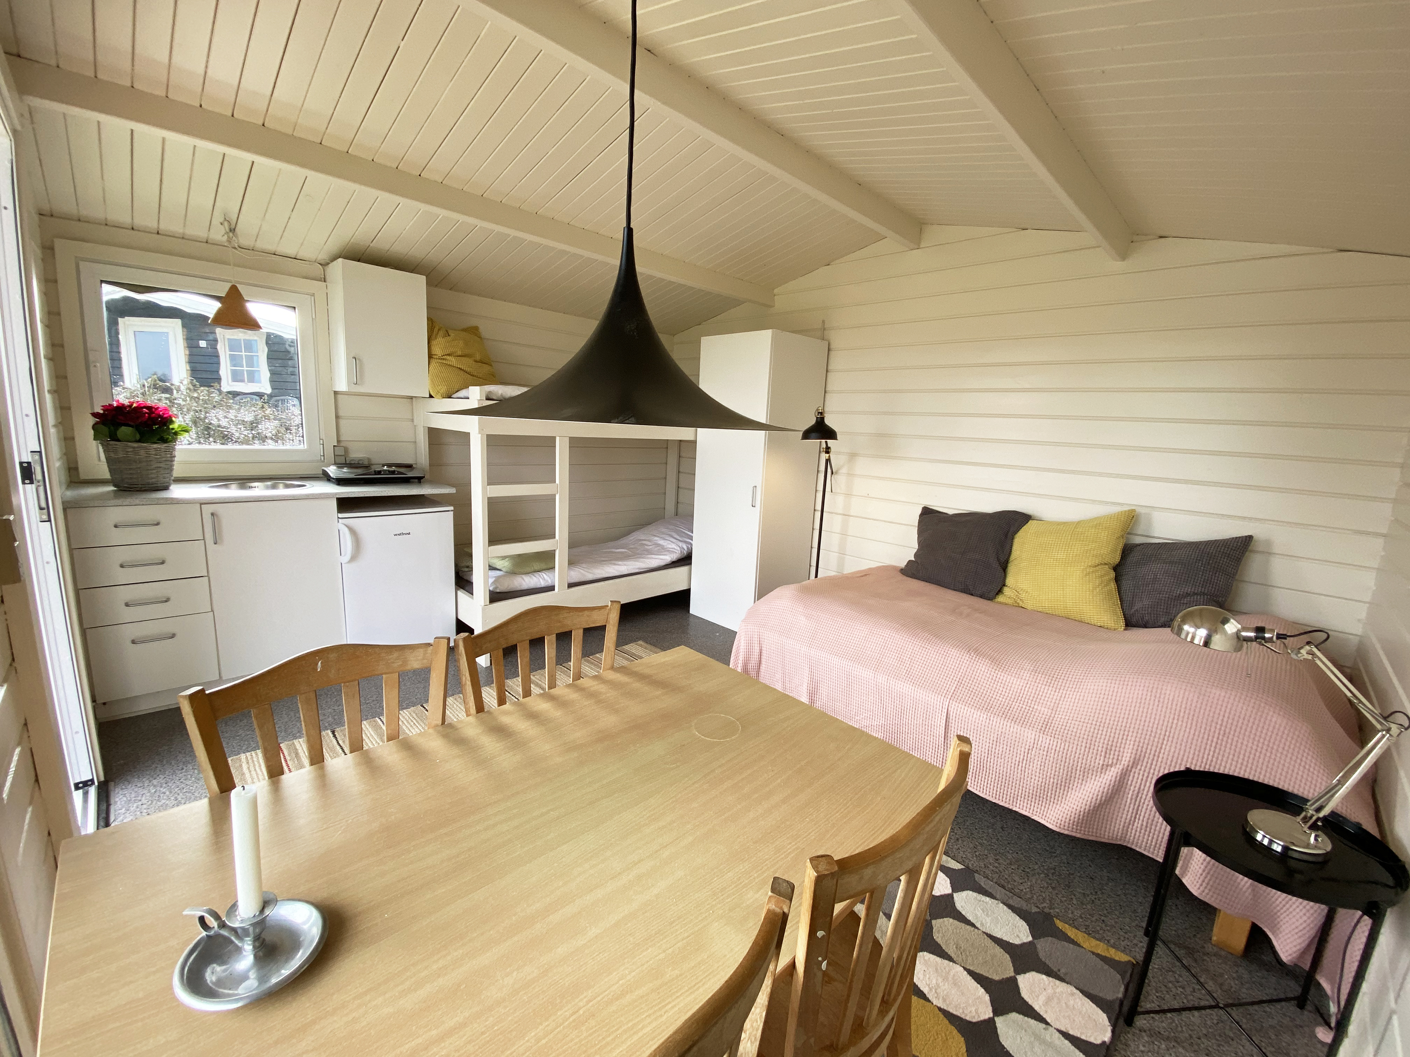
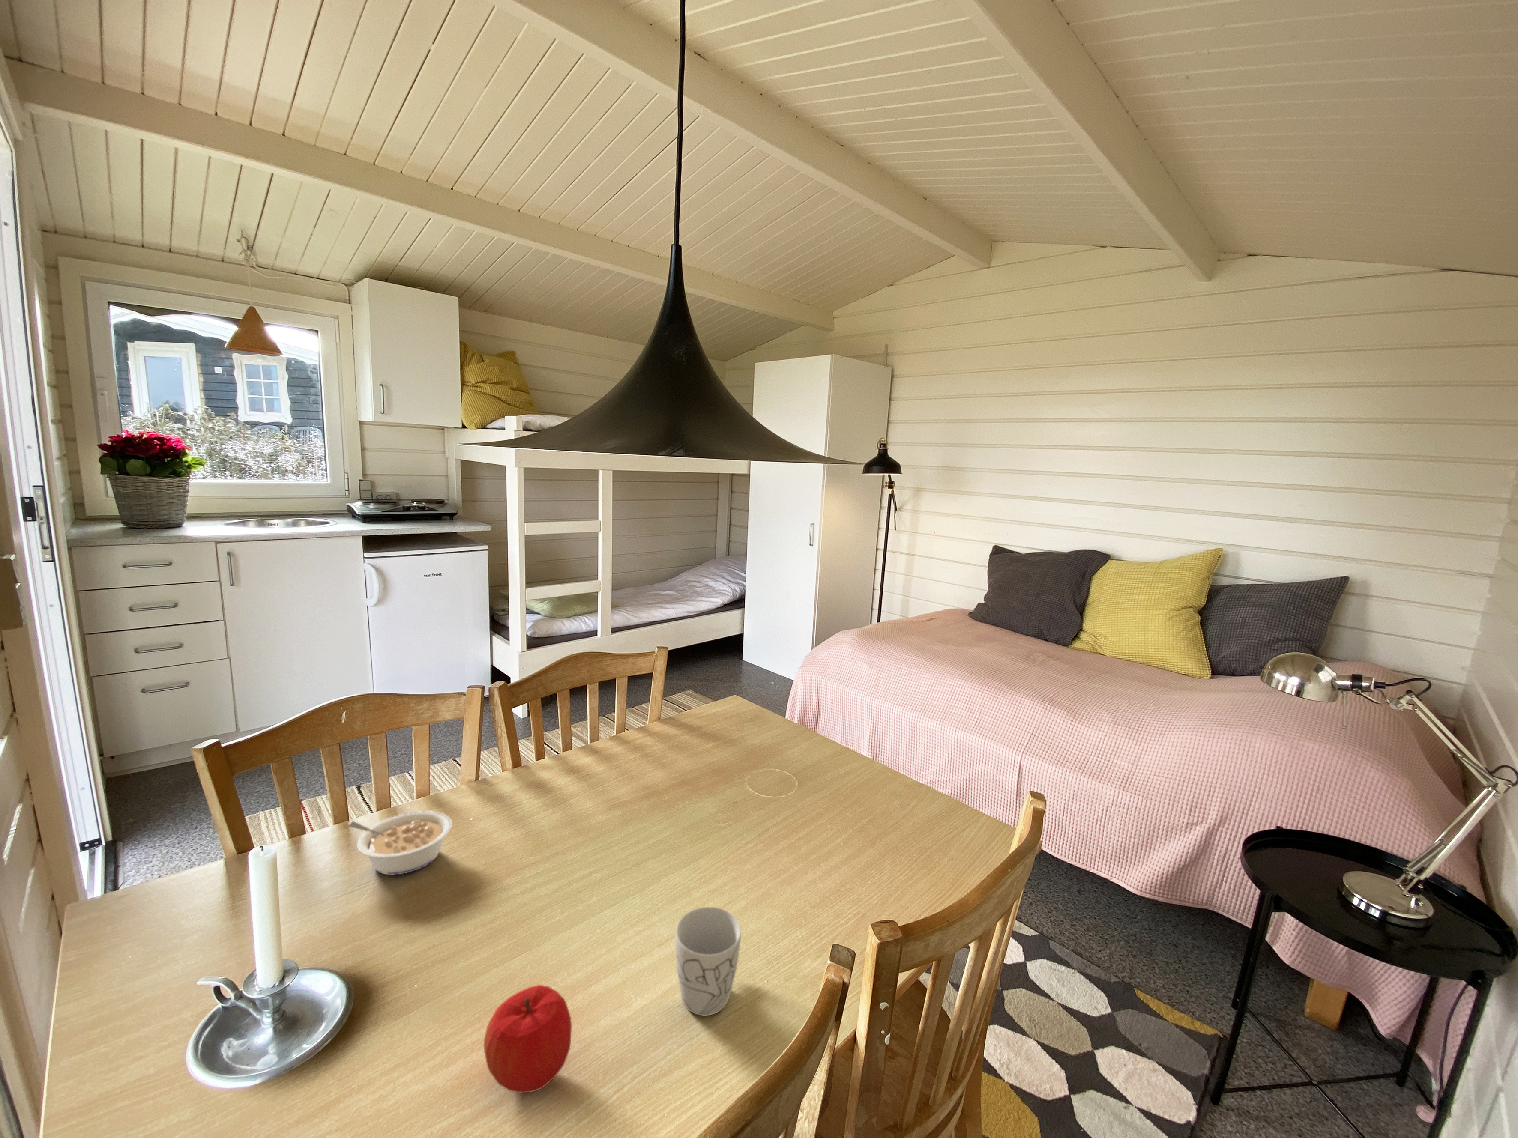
+ fruit [483,984,573,1094]
+ mug [675,906,741,1016]
+ legume [348,810,453,875]
